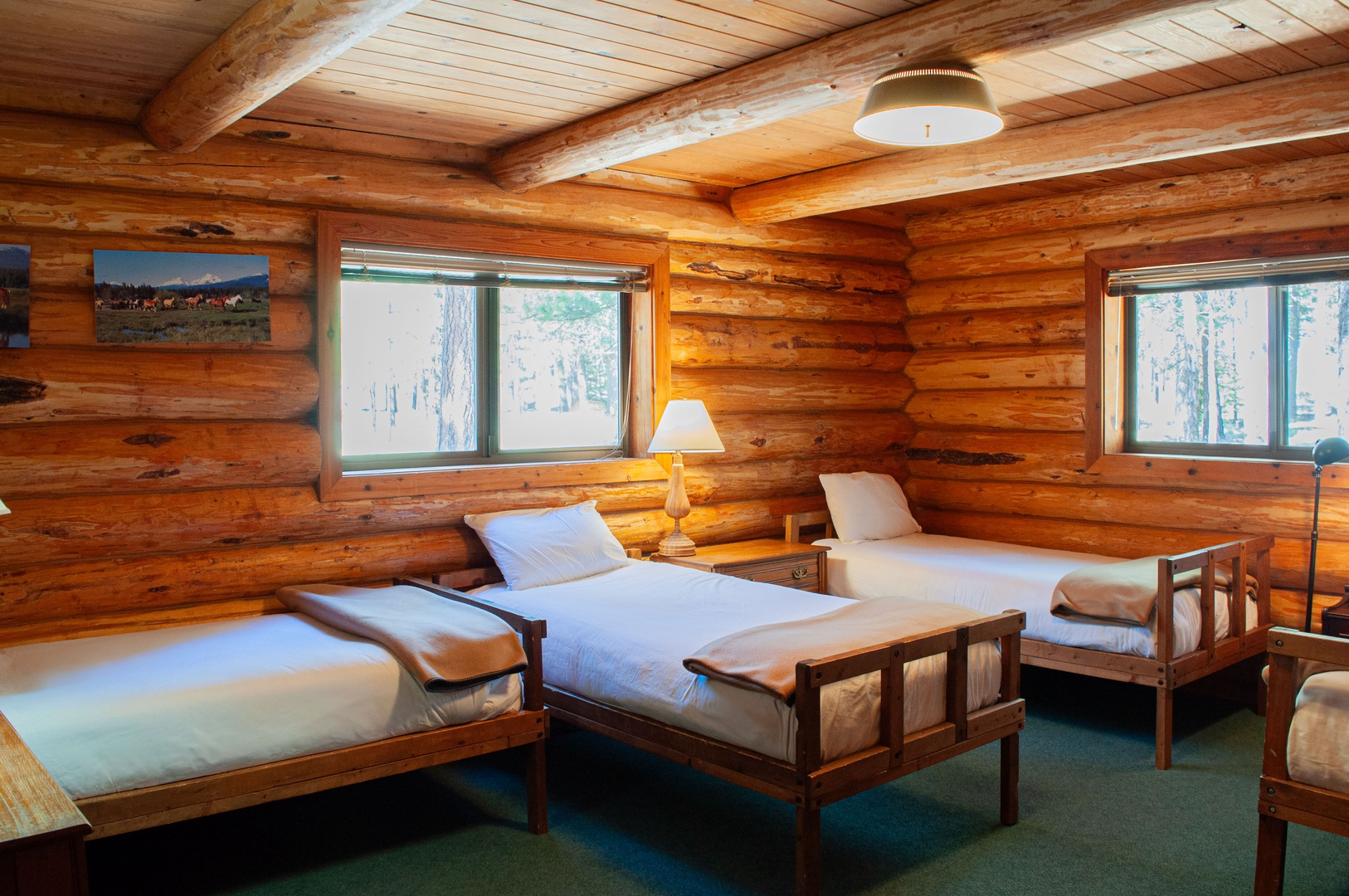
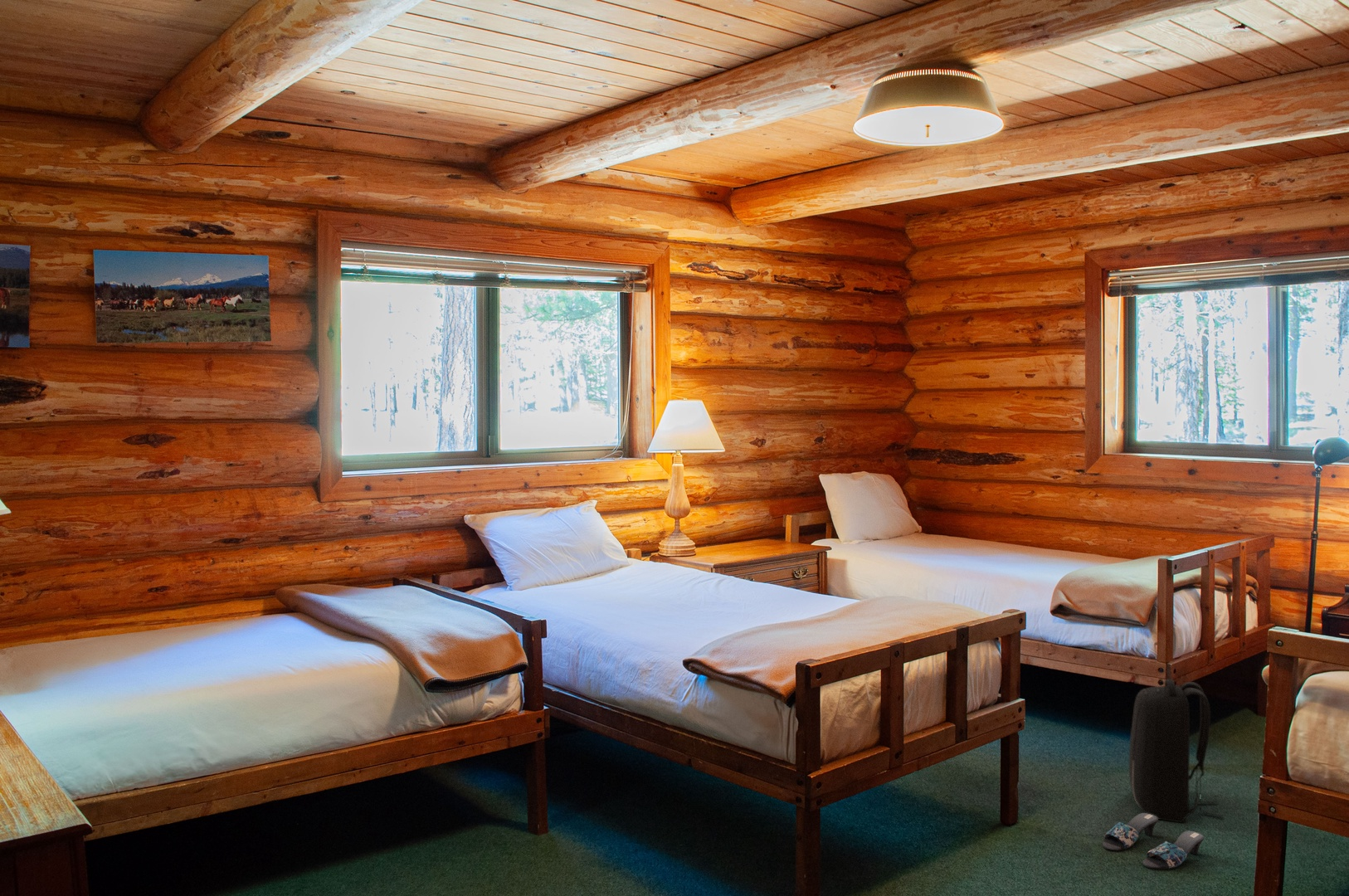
+ slippers [1102,812,1205,870]
+ backpack [1128,679,1225,823]
